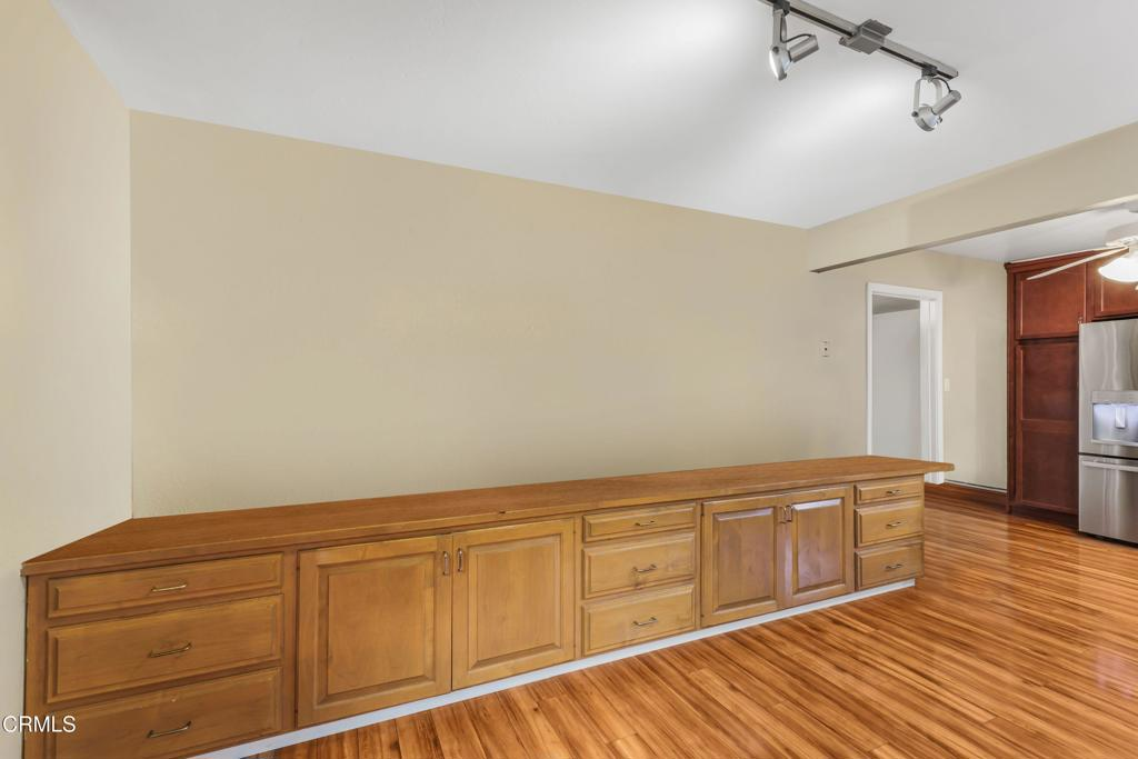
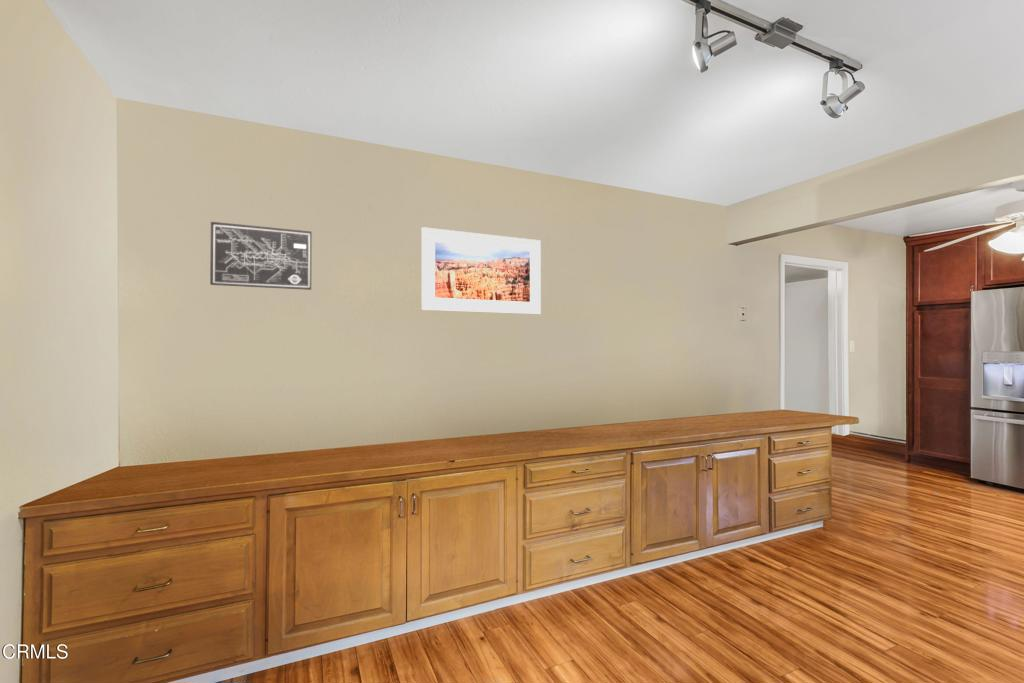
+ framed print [420,226,542,315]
+ wall art [209,221,313,291]
